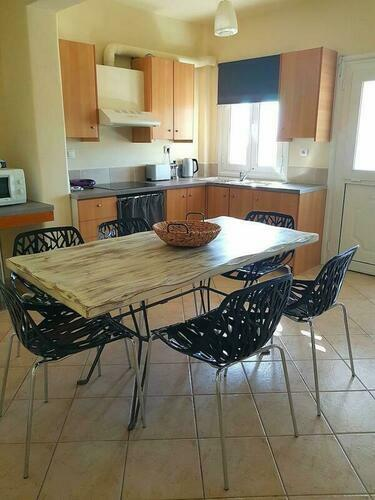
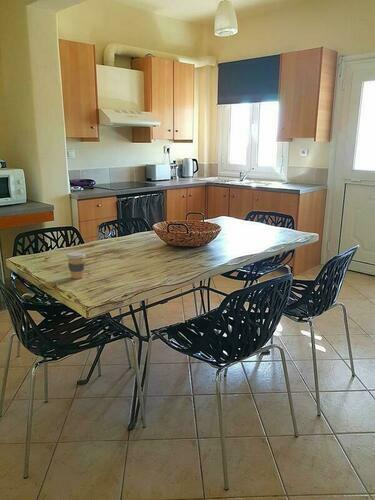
+ coffee cup [66,251,86,280]
